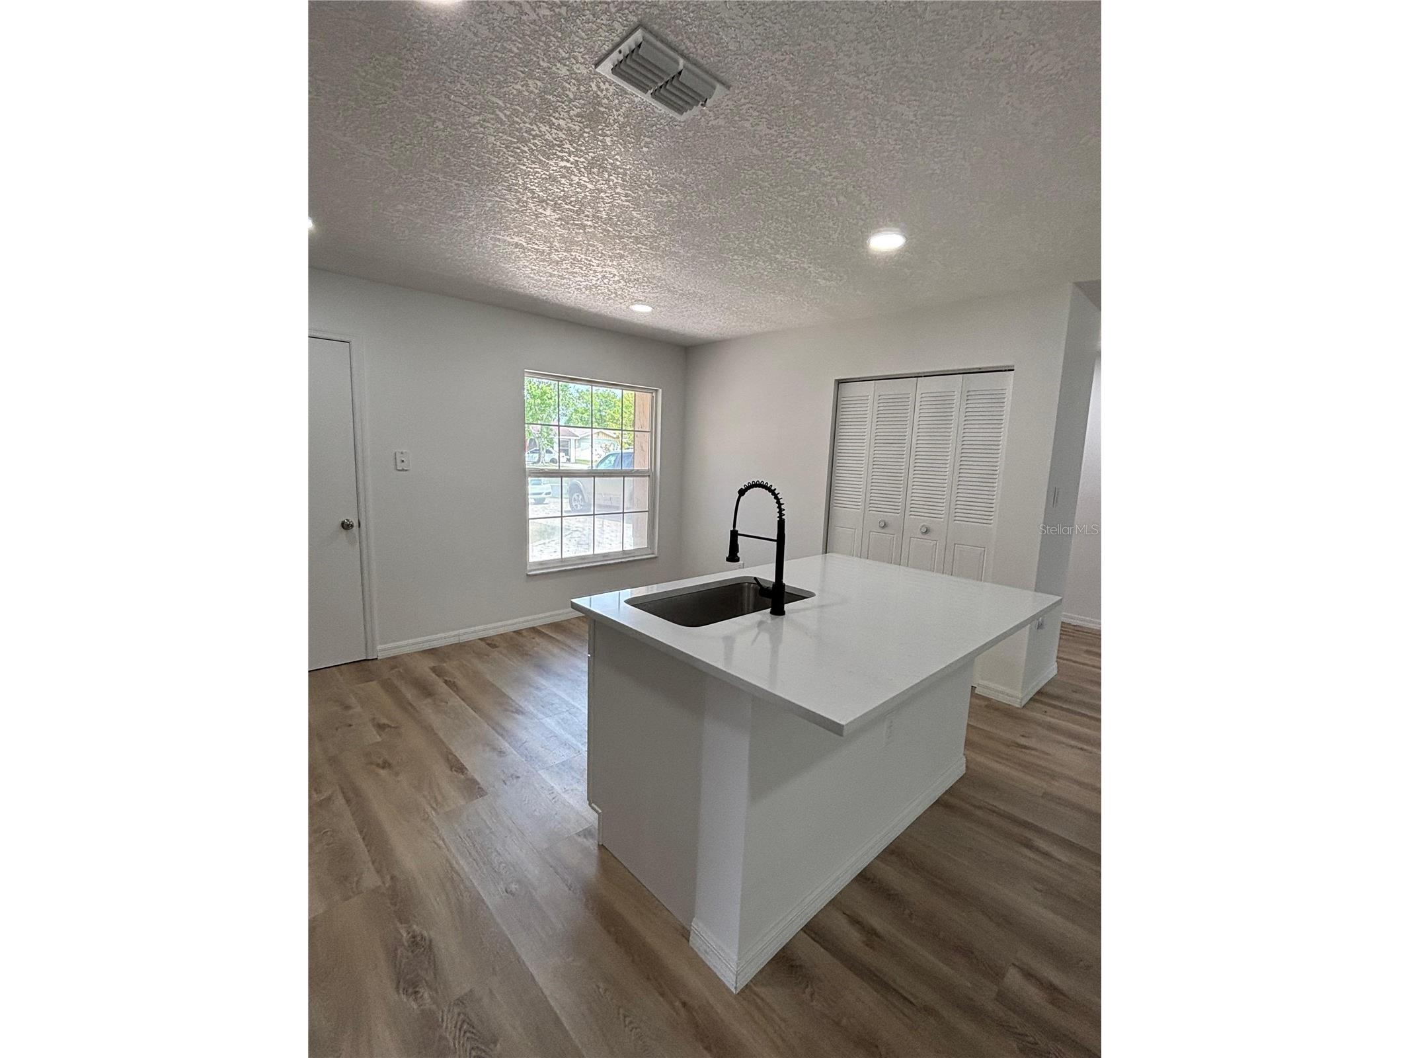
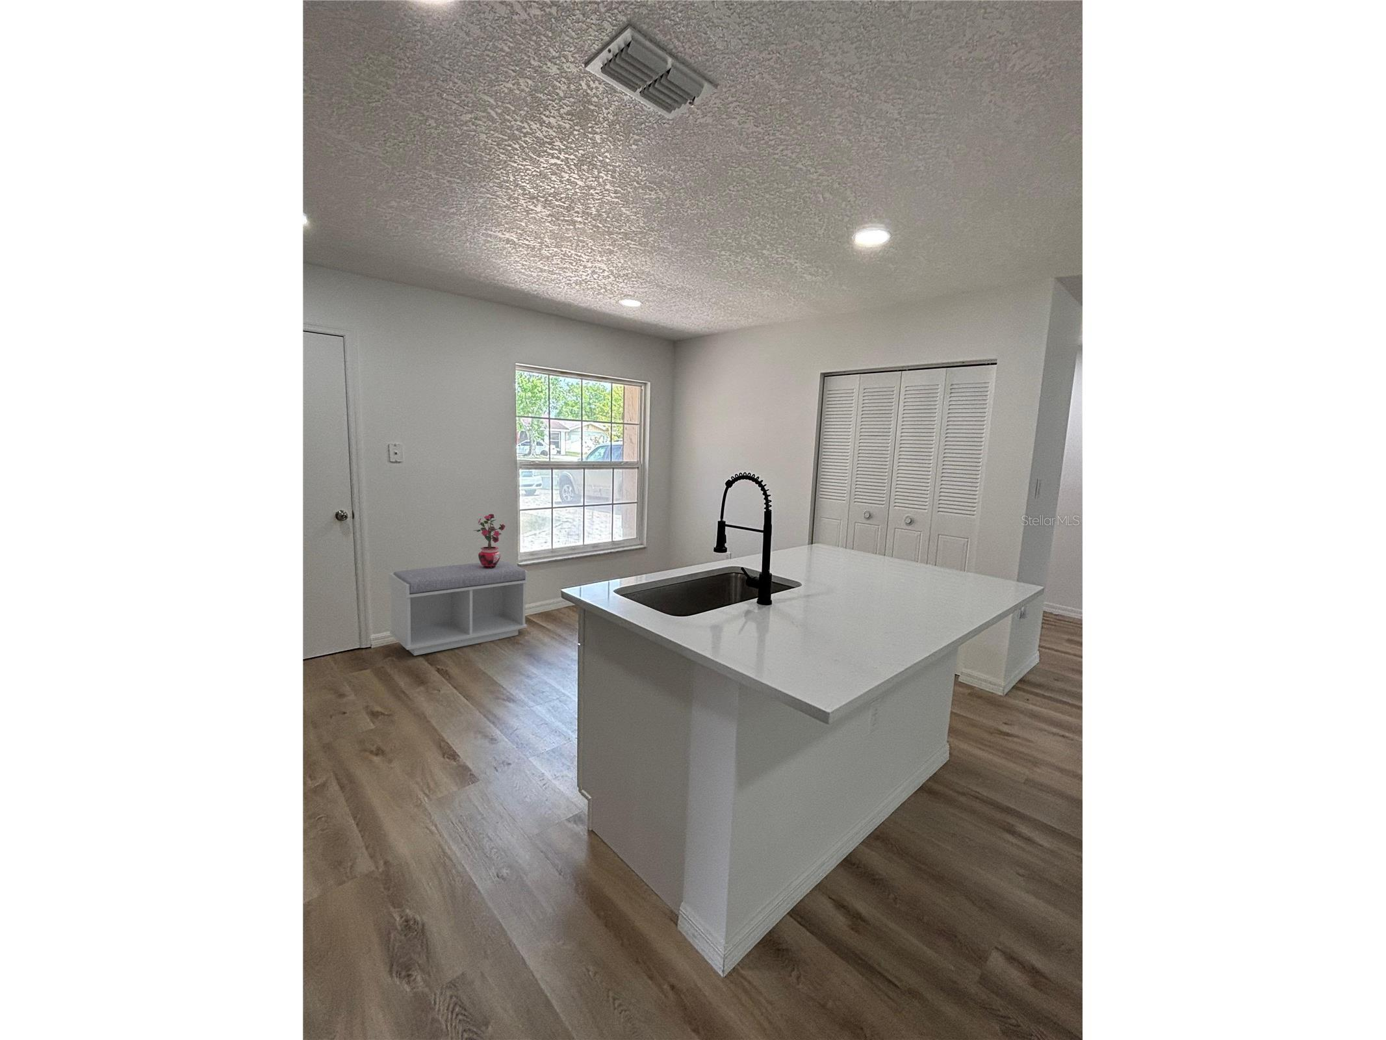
+ bench [389,560,529,657]
+ potted plant [473,513,506,568]
